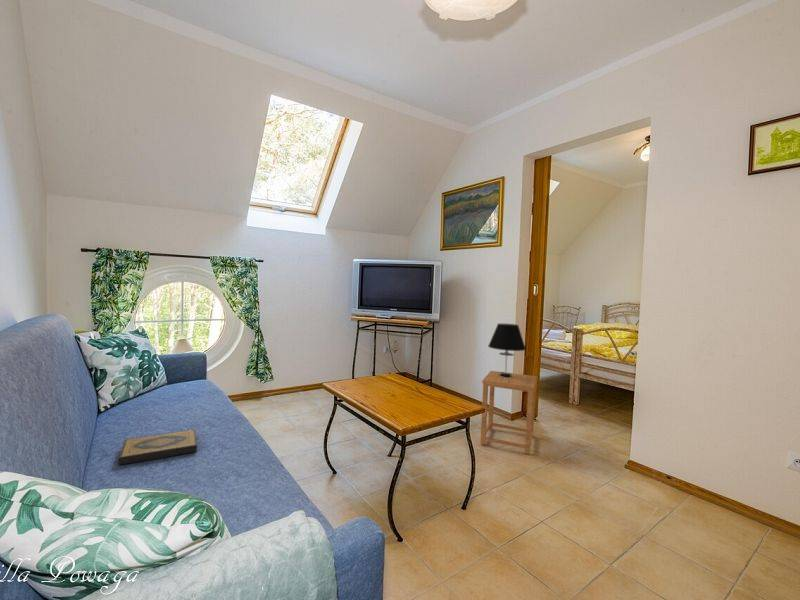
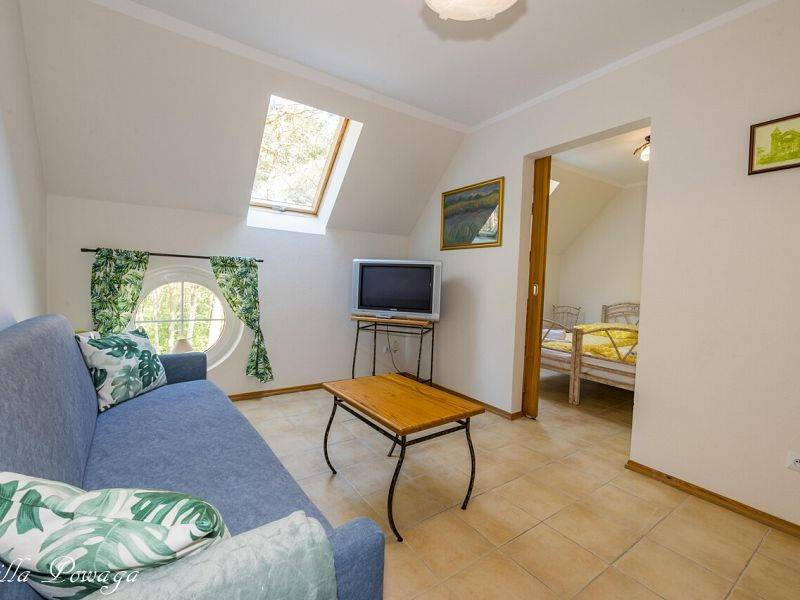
- table lamp [487,323,527,378]
- side table [479,370,538,455]
- hardback book [118,428,198,466]
